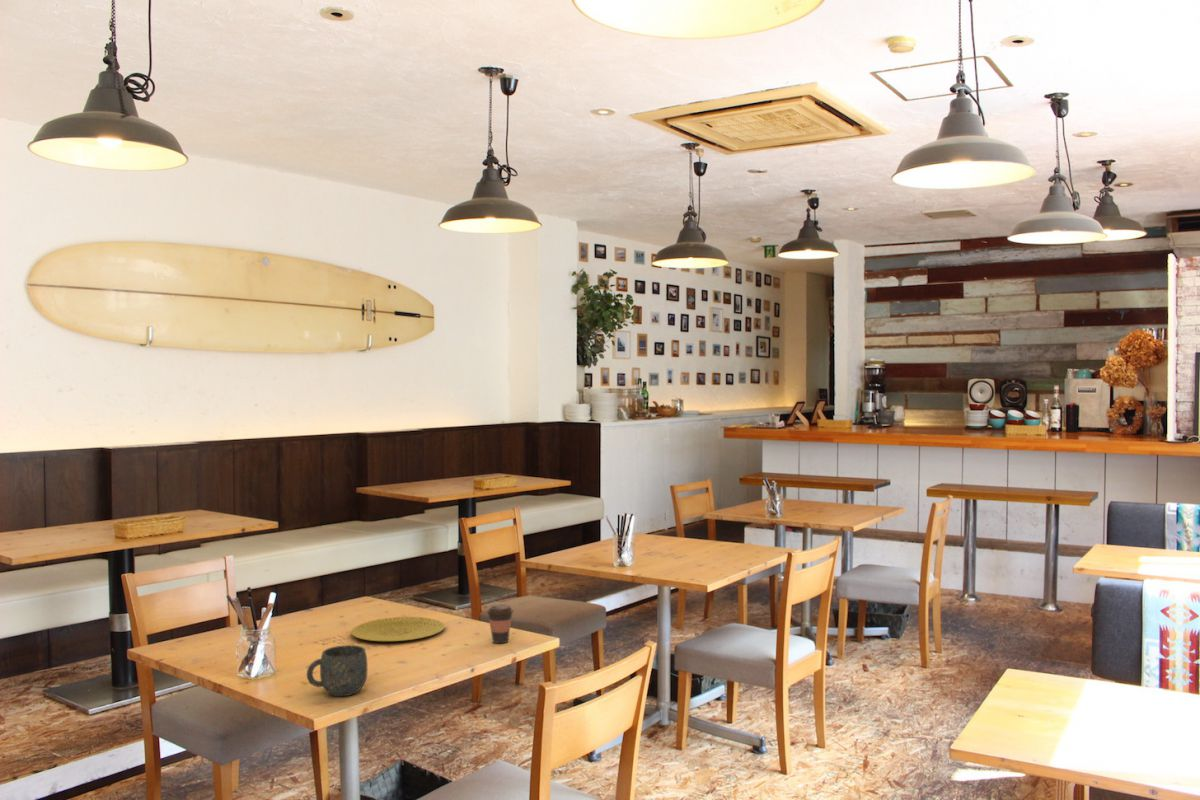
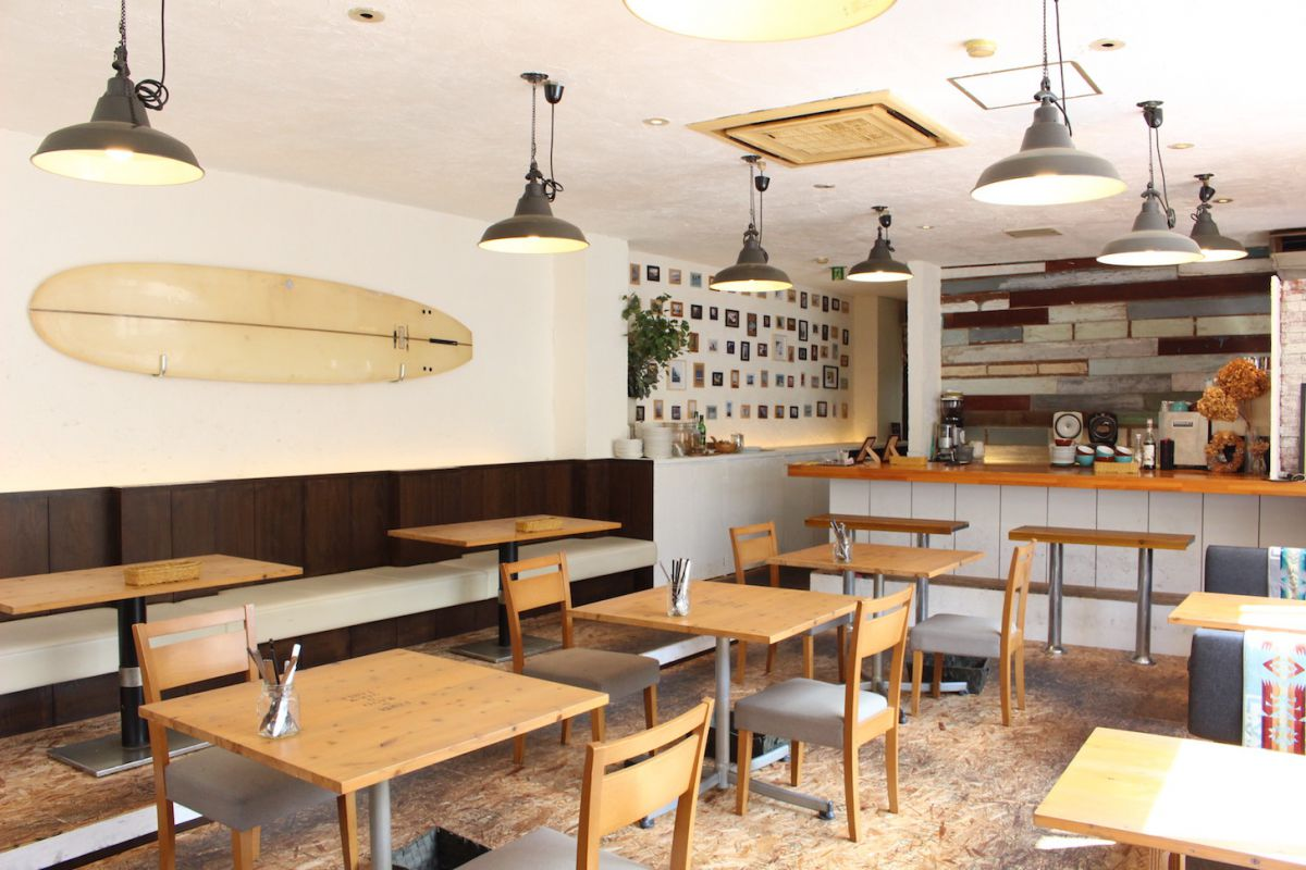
- mug [306,644,368,697]
- coffee cup [486,604,515,644]
- plate [350,616,446,642]
